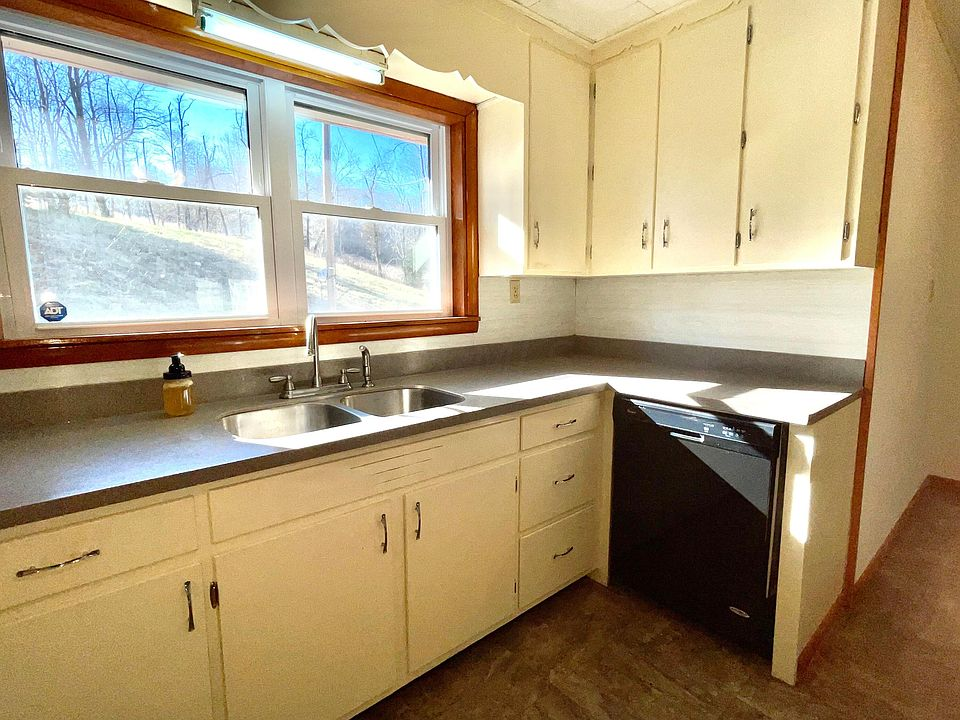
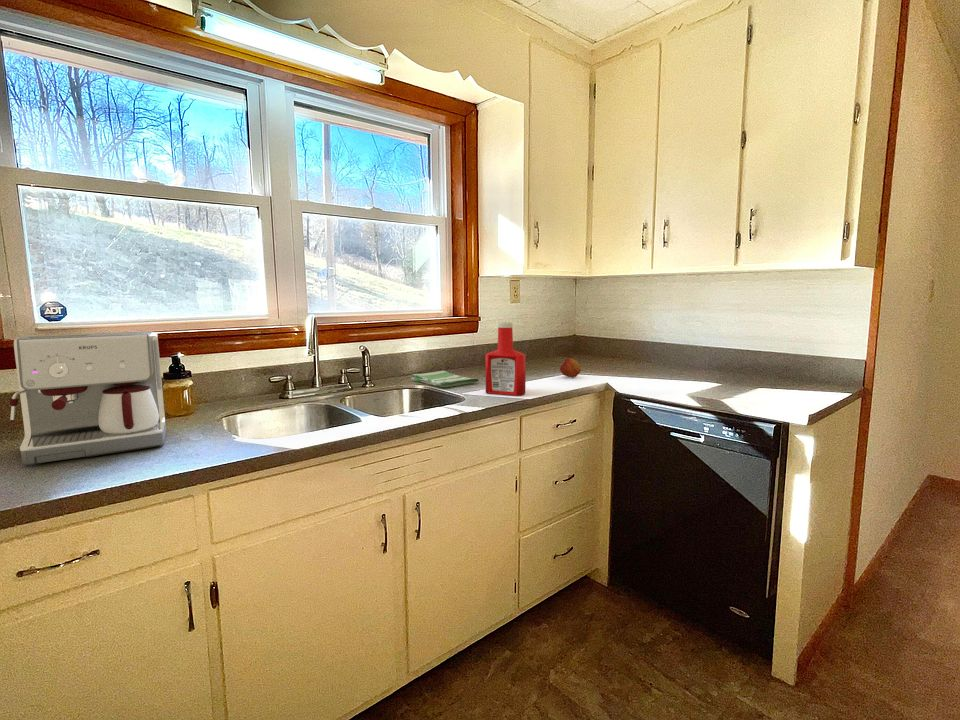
+ fruit [559,357,582,378]
+ soap bottle [485,321,527,396]
+ dish towel [410,369,480,388]
+ coffee maker [9,330,167,466]
